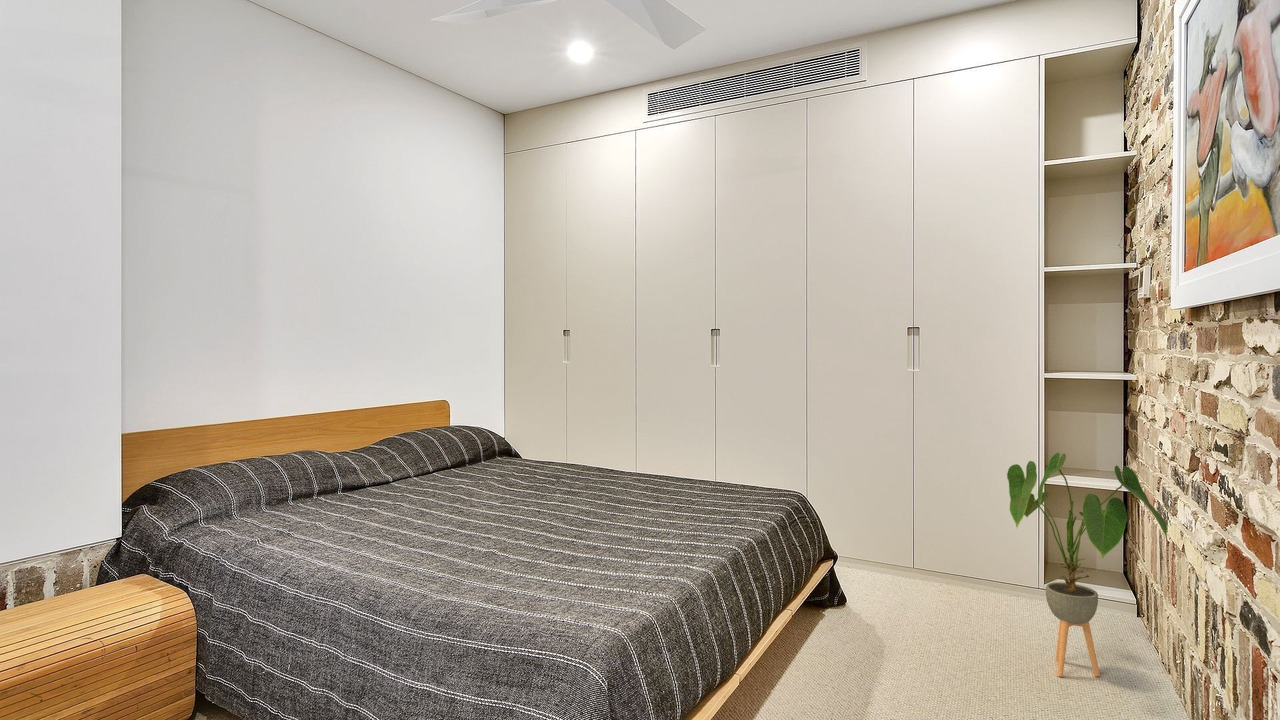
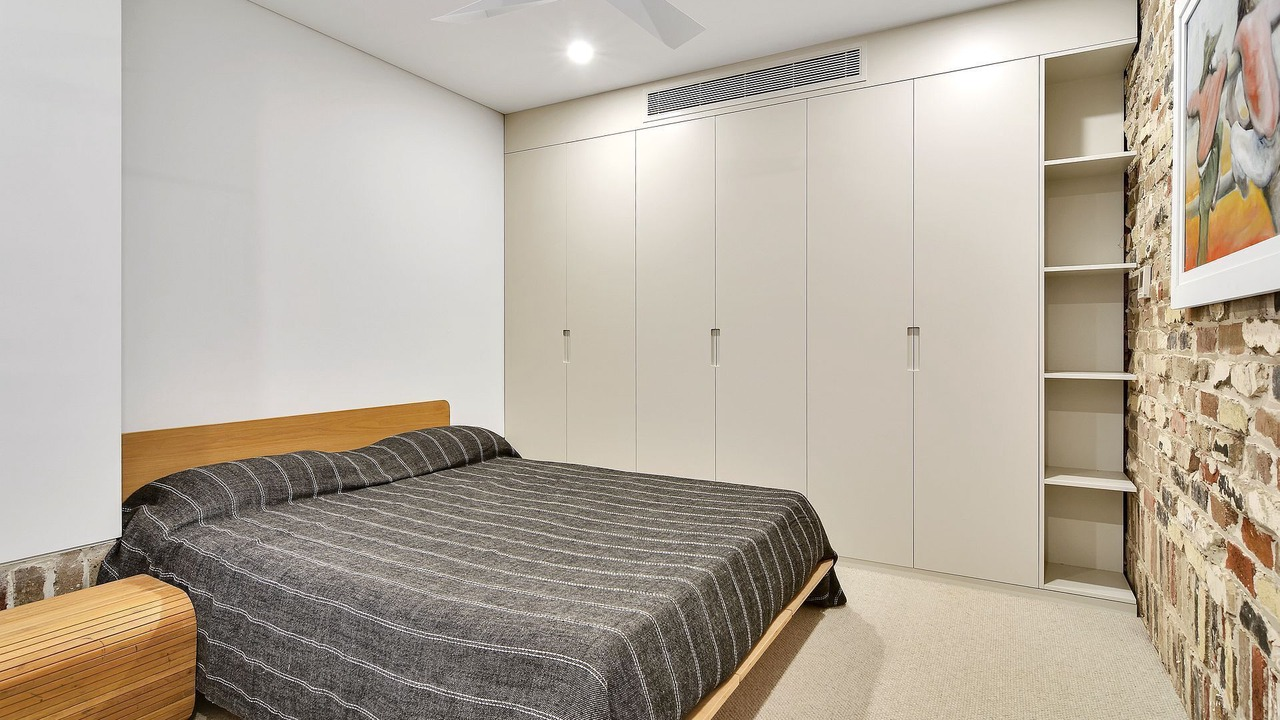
- house plant [1006,452,1168,678]
